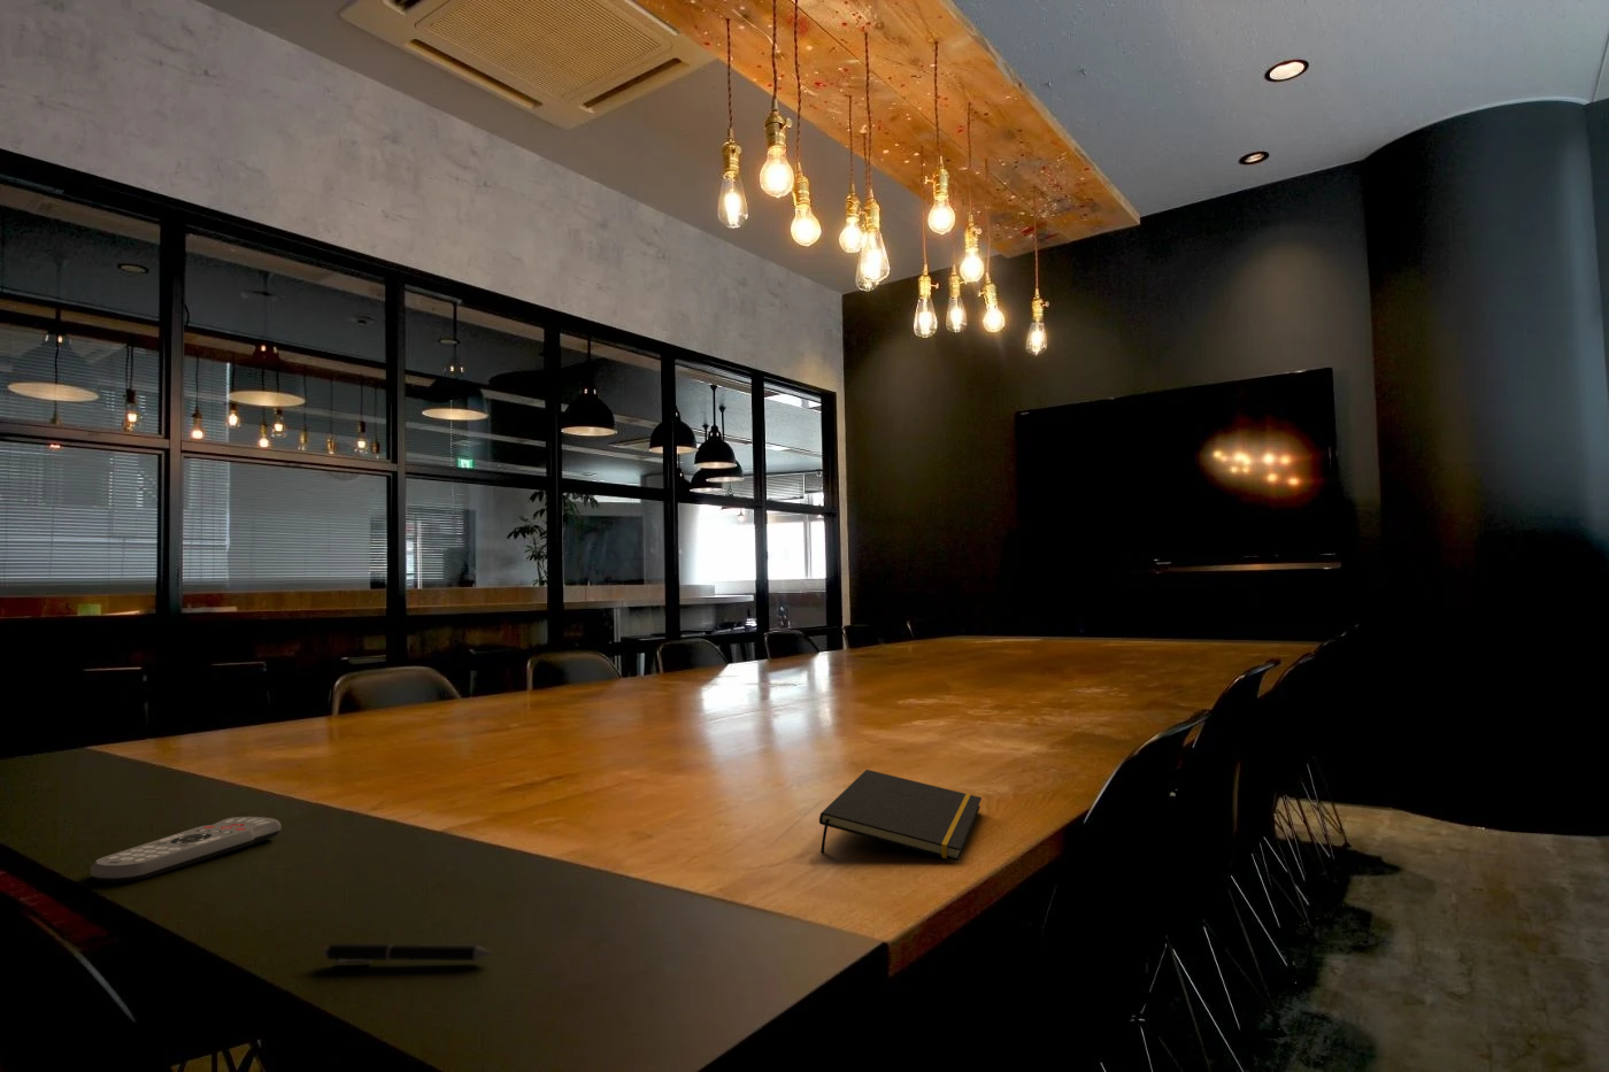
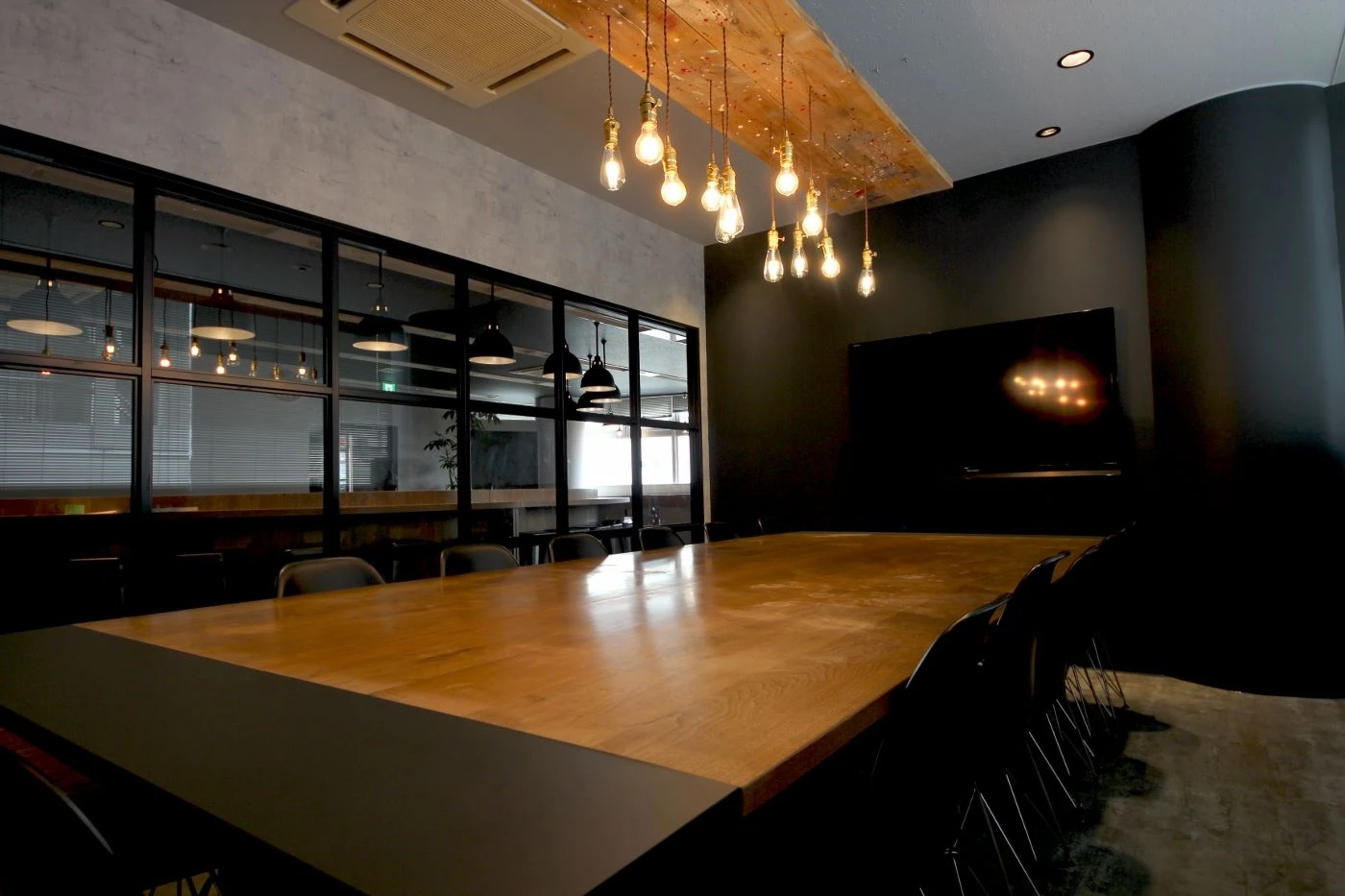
- pen [322,942,495,966]
- remote control [90,816,281,884]
- notepad [818,768,982,861]
